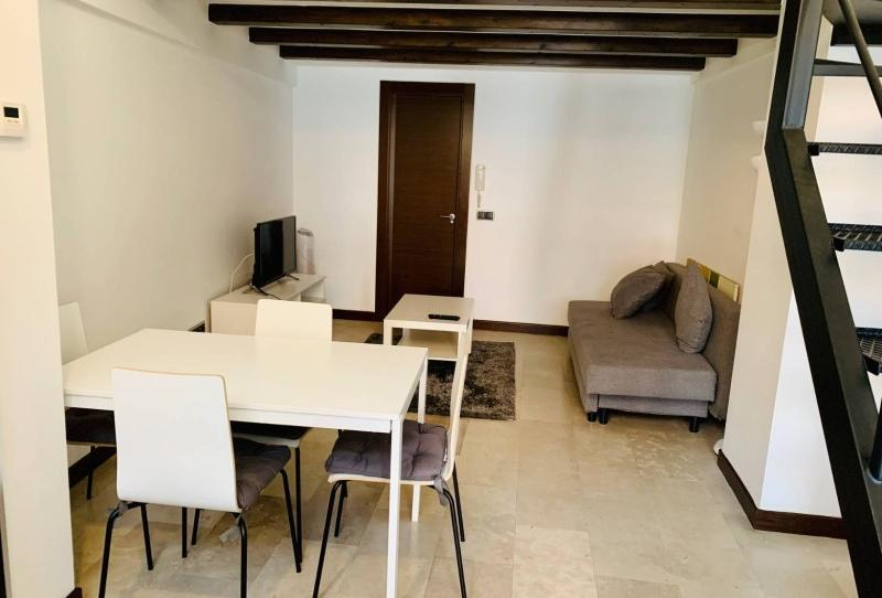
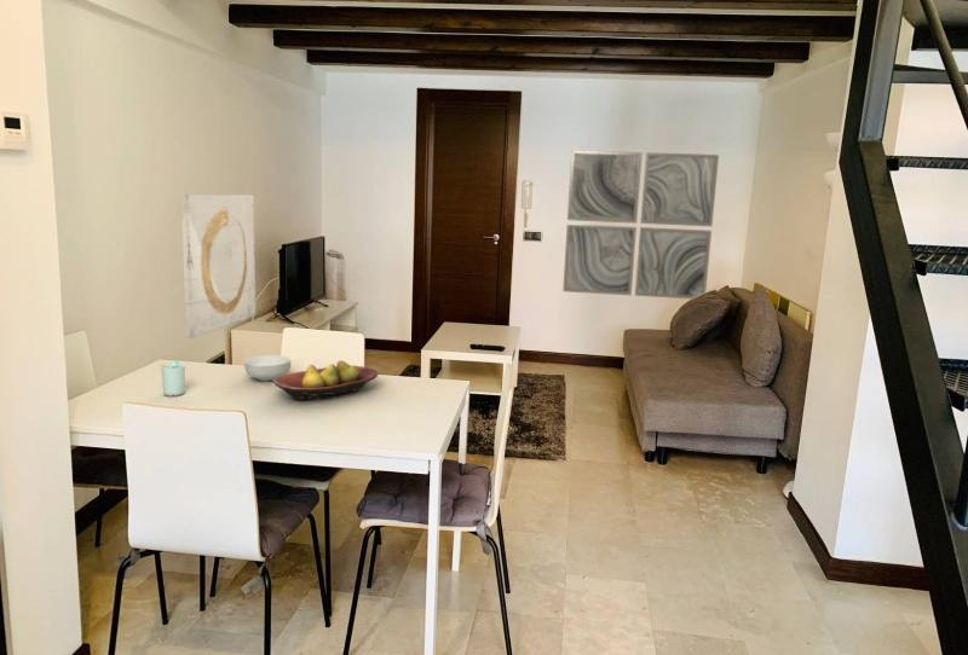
+ cup [160,360,186,398]
+ wall art [180,193,257,340]
+ fruit bowl [272,359,380,401]
+ wall art [561,149,720,300]
+ cereal bowl [243,354,292,382]
